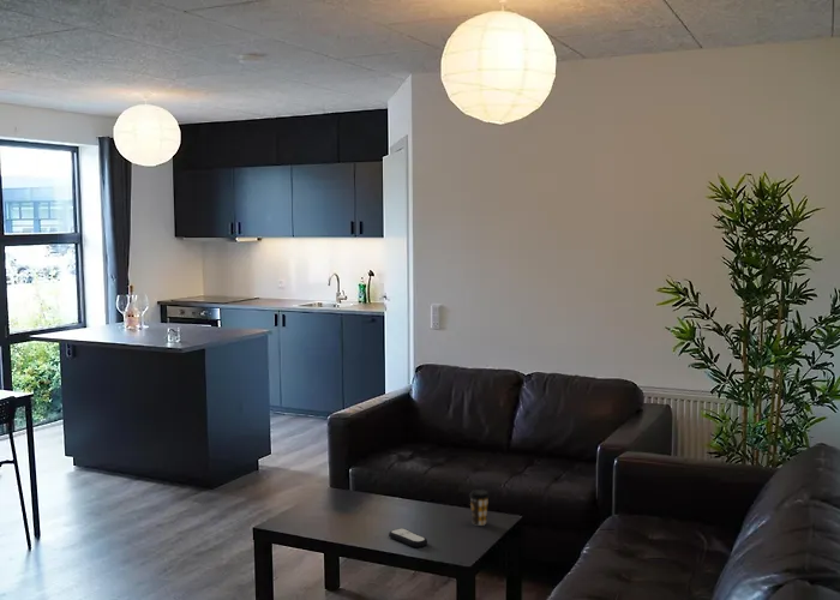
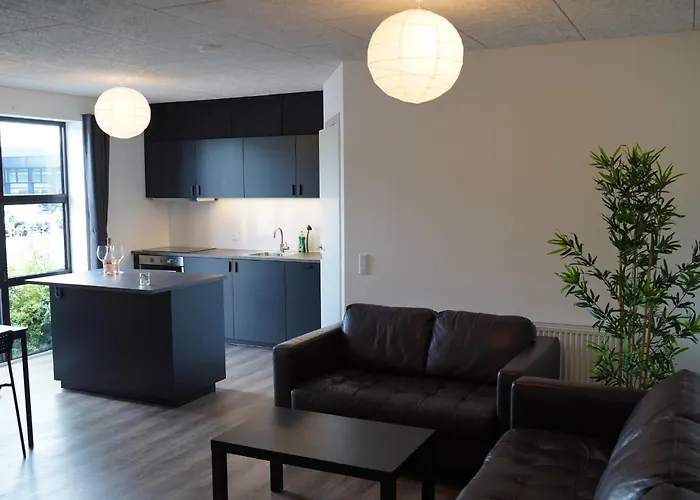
- remote control [388,527,428,548]
- coffee cup [468,488,491,527]
